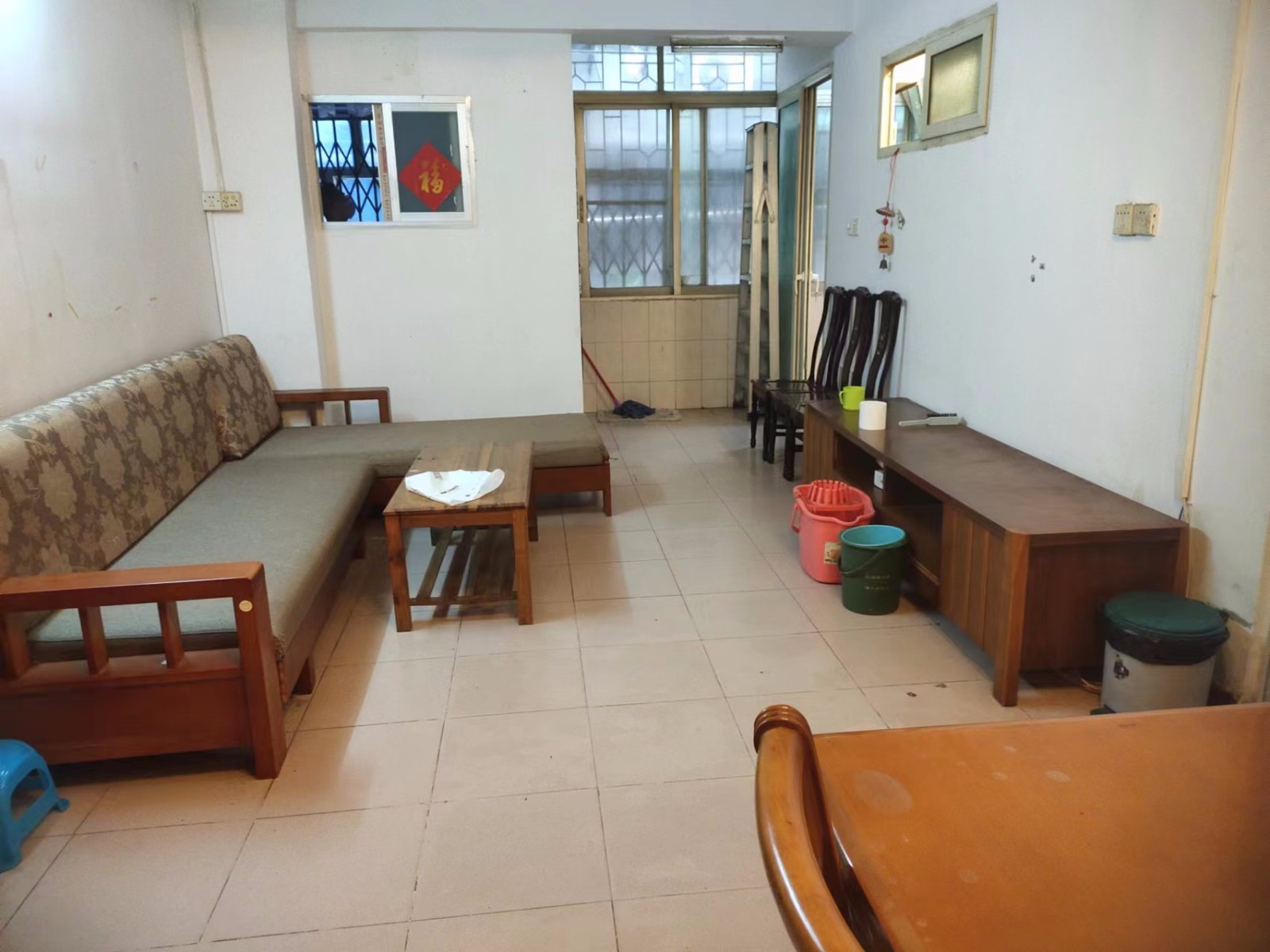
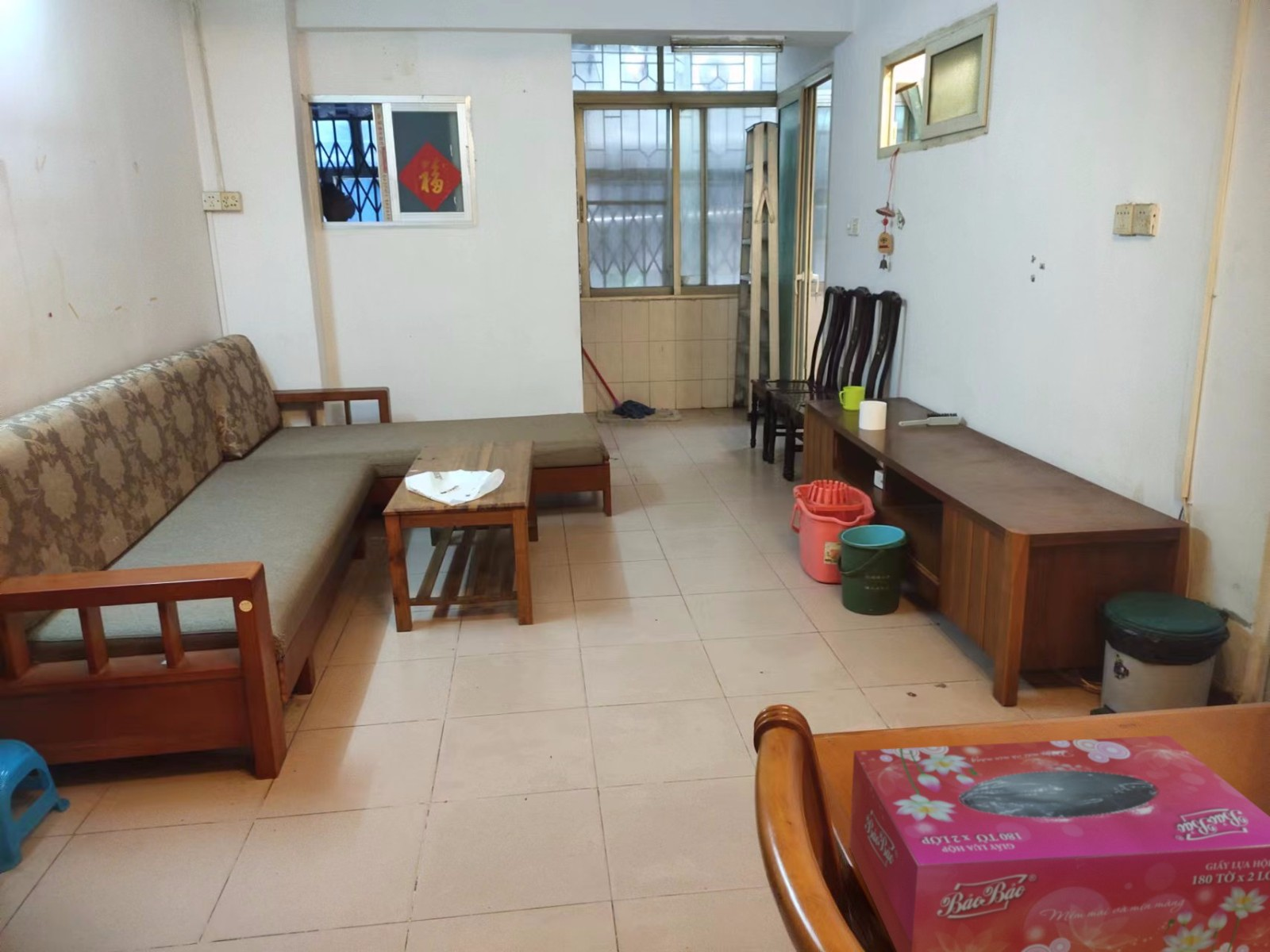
+ tissue box [849,735,1270,952]
